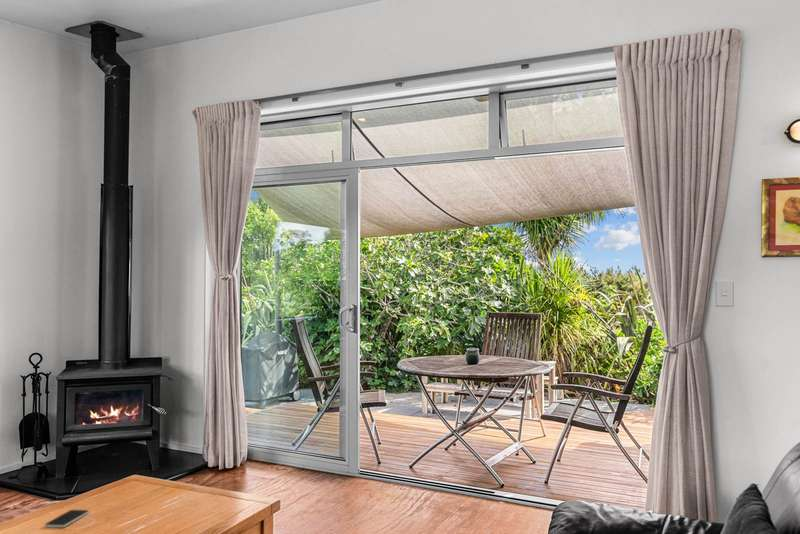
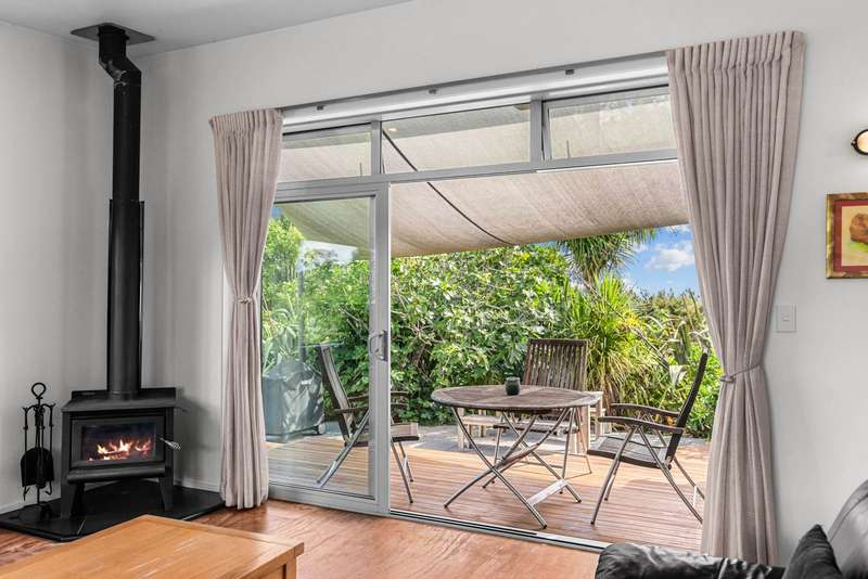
- smartphone [44,509,90,528]
